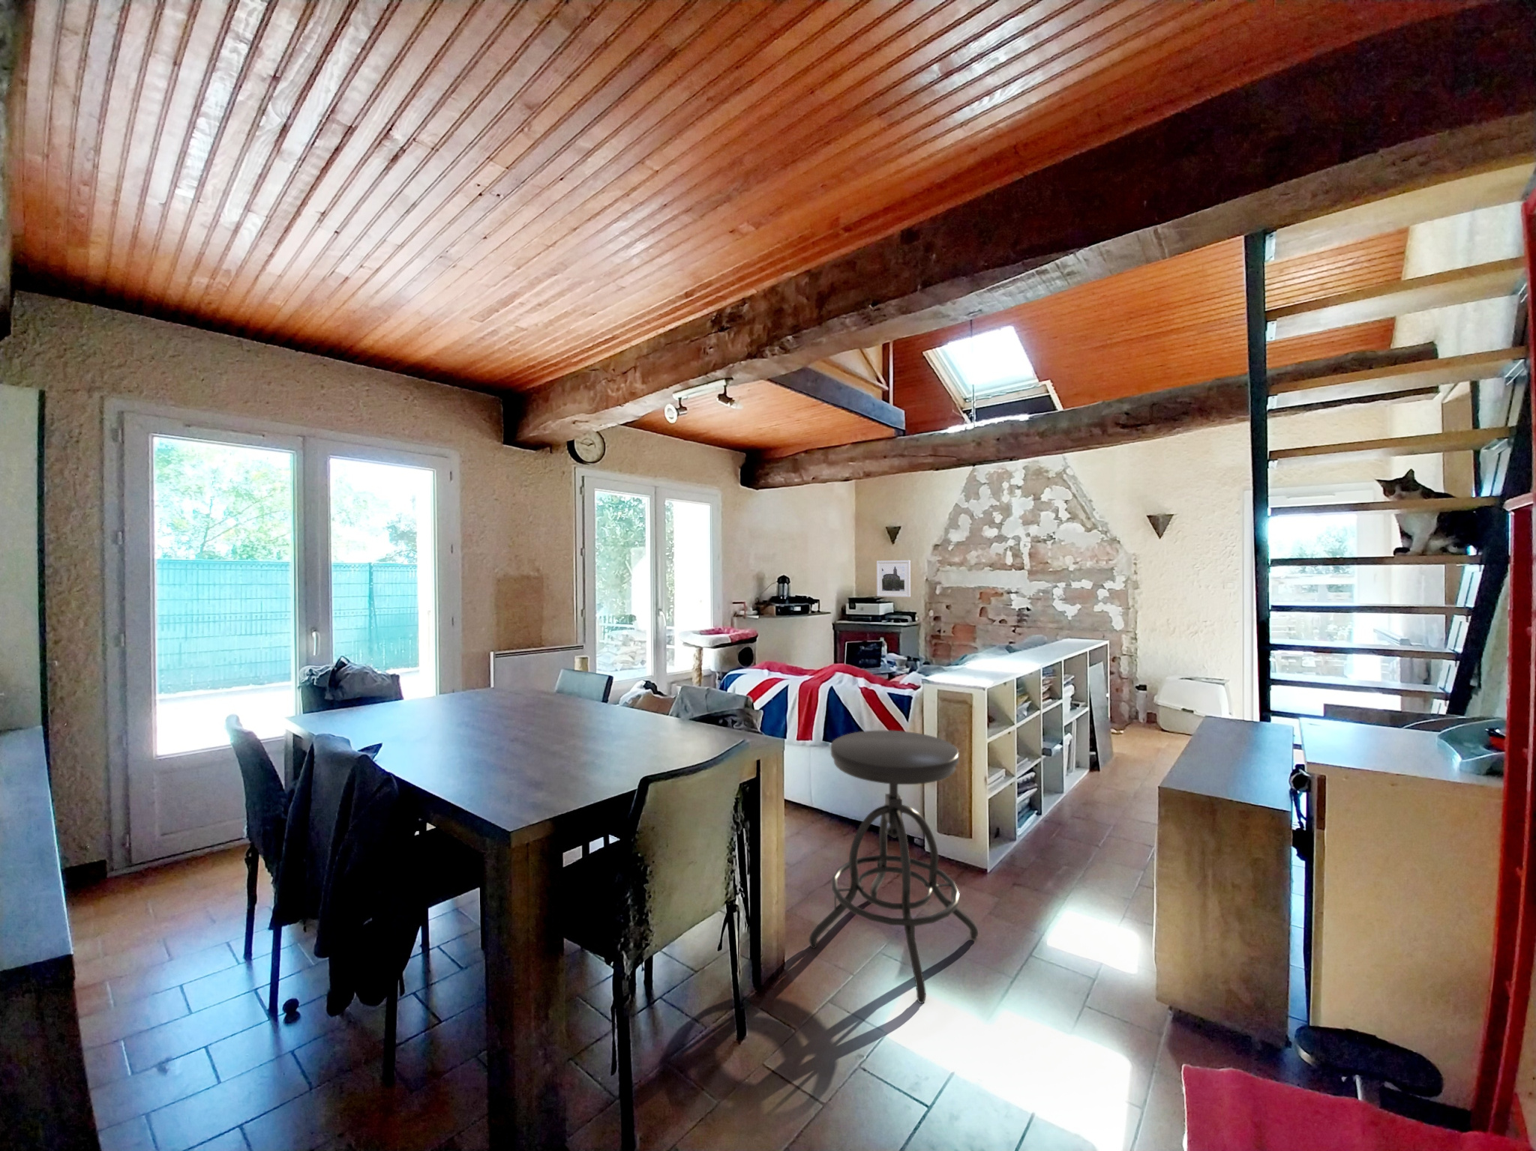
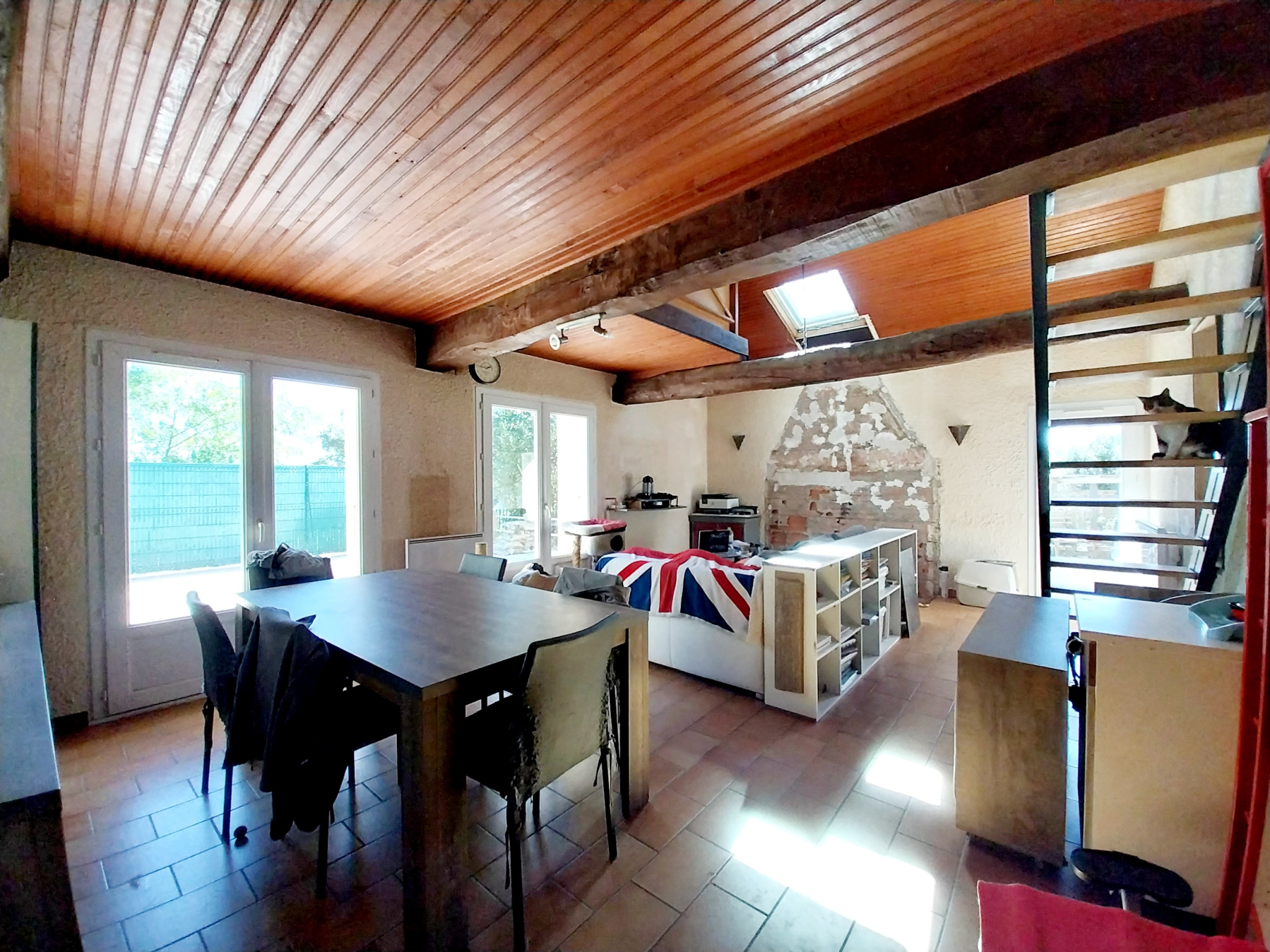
- stool [808,730,978,1005]
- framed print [876,560,911,598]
